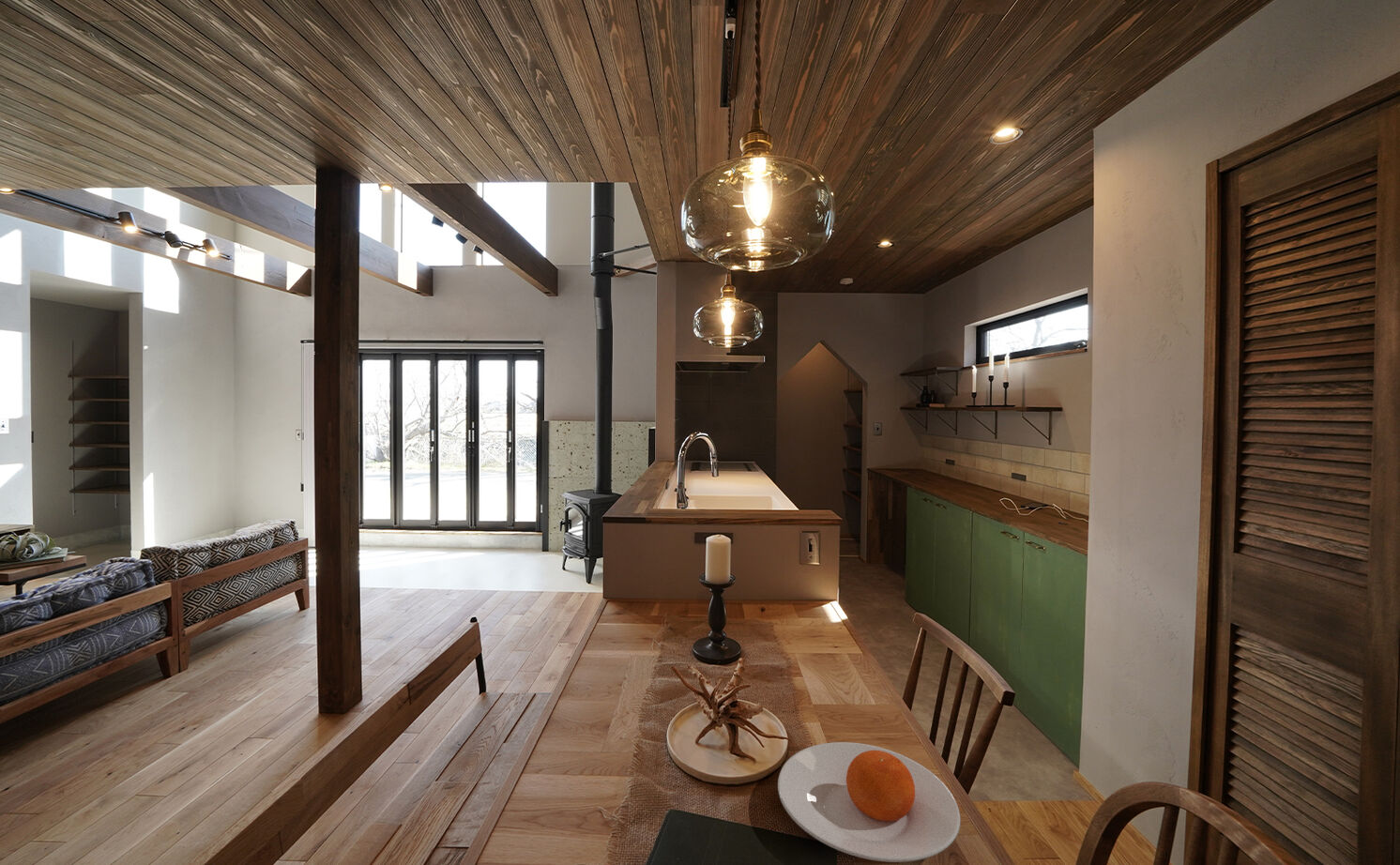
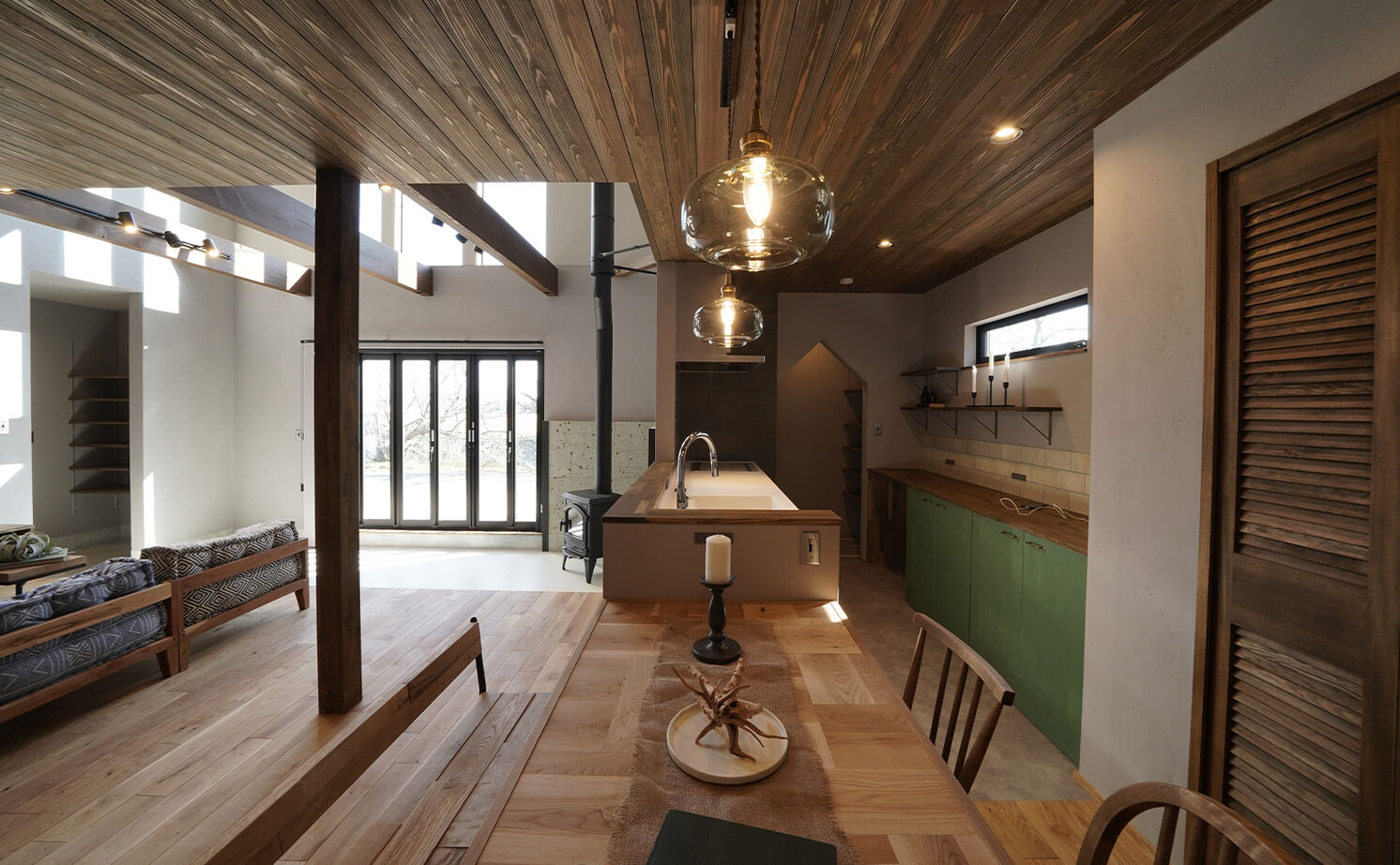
- plate [777,741,962,863]
